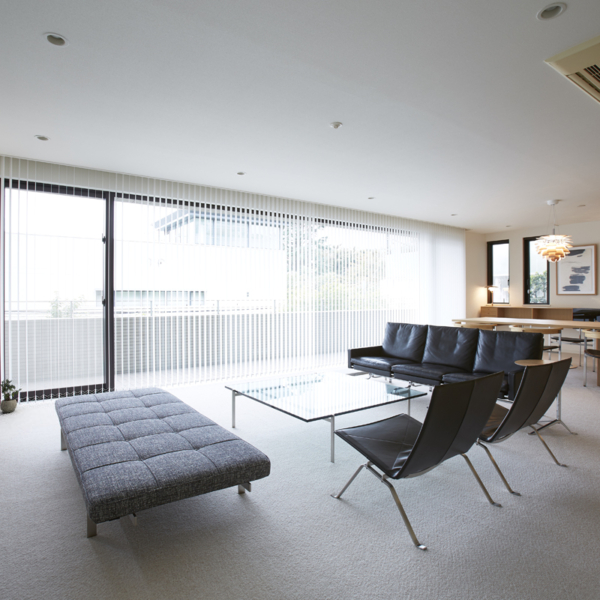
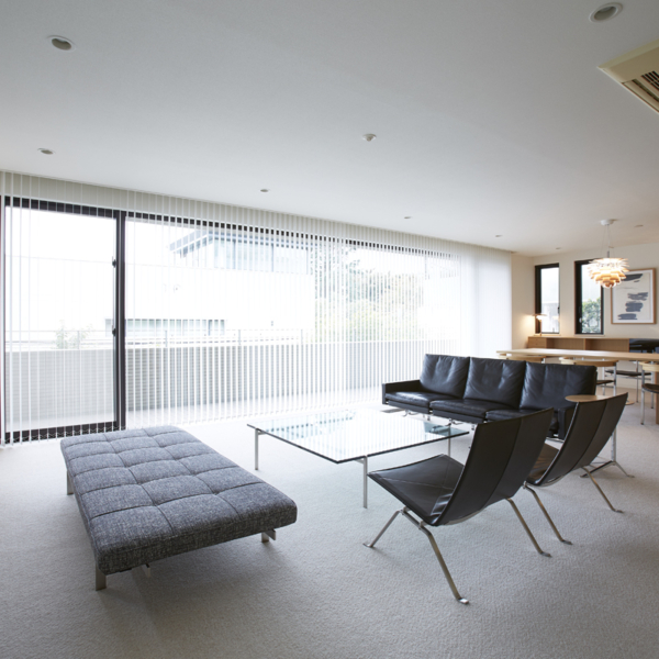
- potted plant [0,378,23,414]
